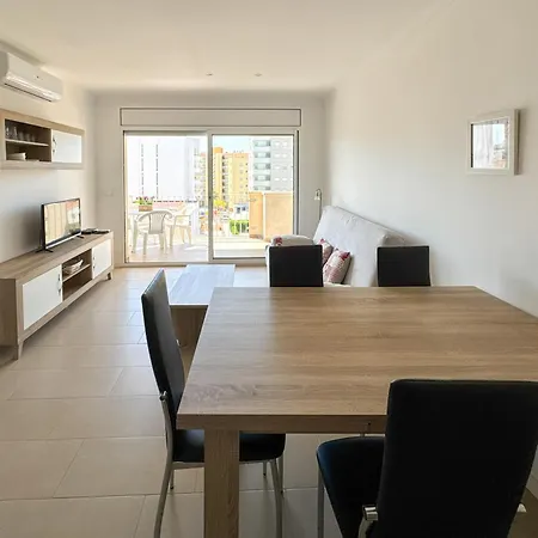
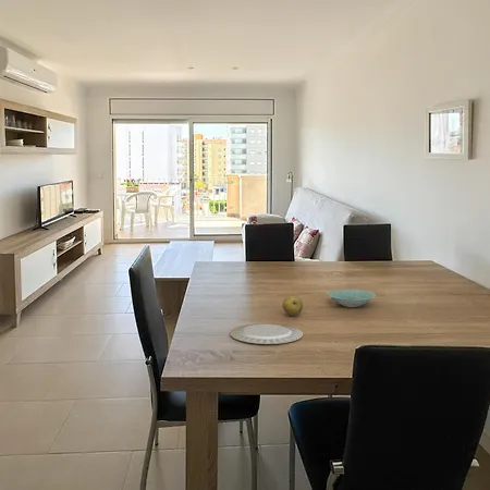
+ bowl [327,289,377,308]
+ chinaware [229,322,304,345]
+ fruit [282,295,304,317]
